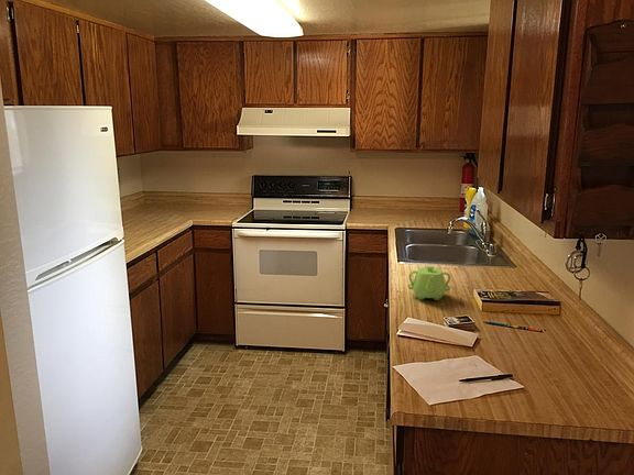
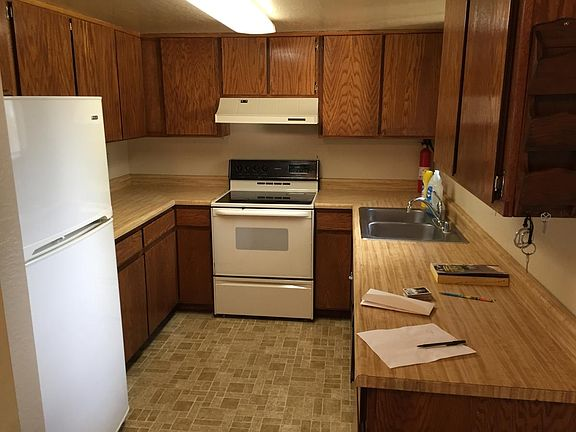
- teapot [407,265,451,301]
